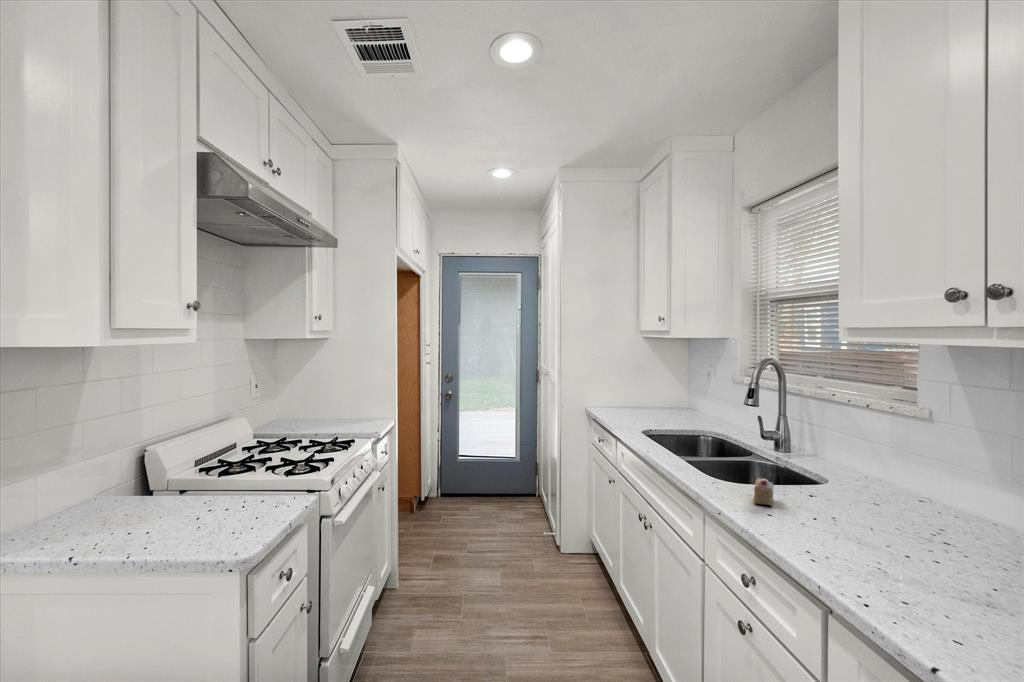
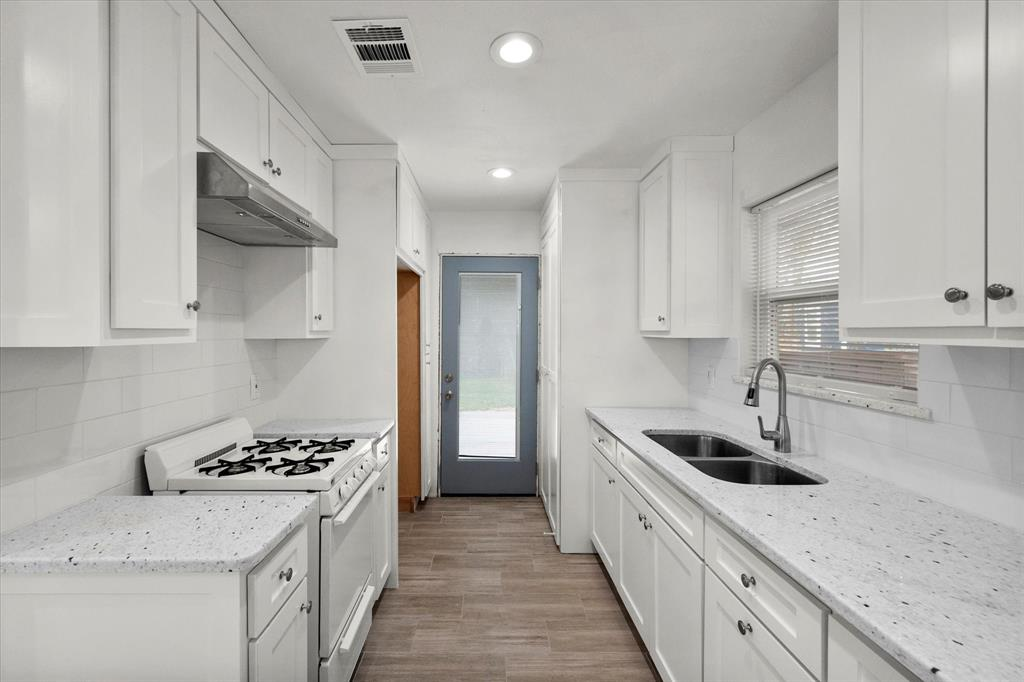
- cake slice [752,477,775,507]
